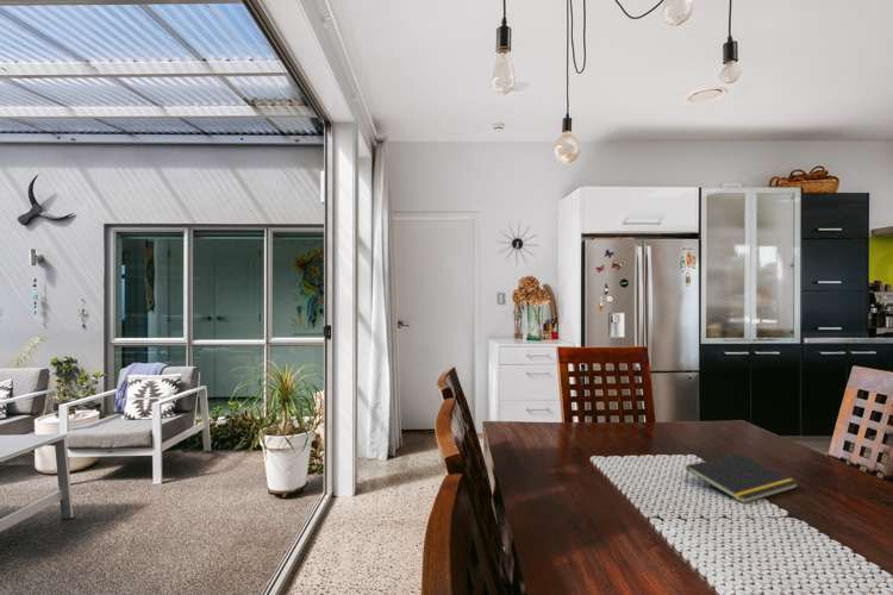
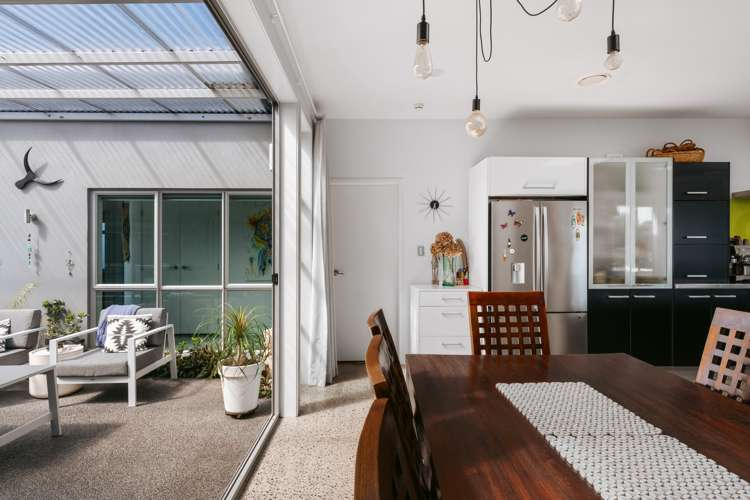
- notepad [683,452,799,505]
